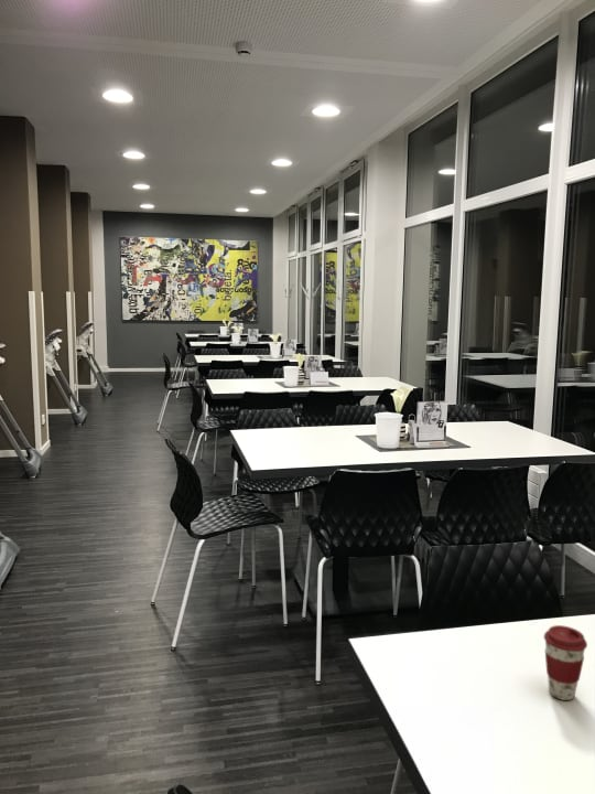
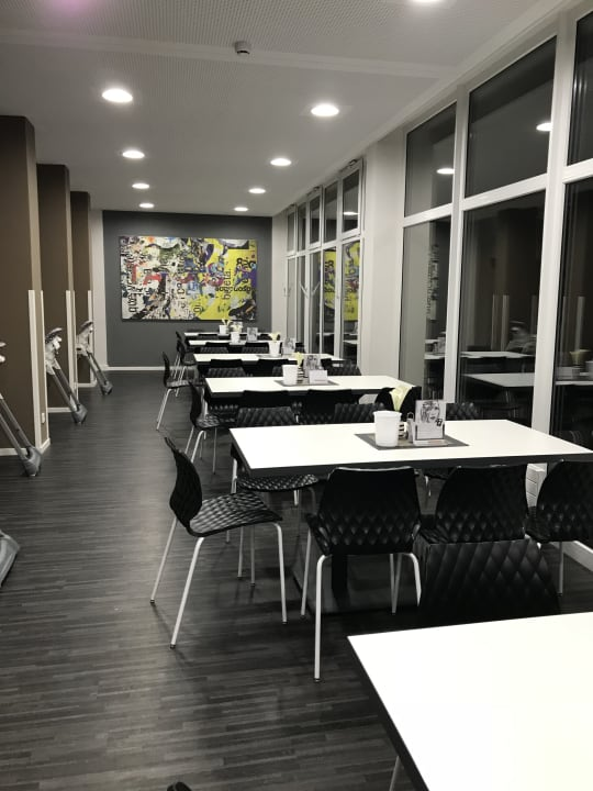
- coffee cup [543,624,588,701]
